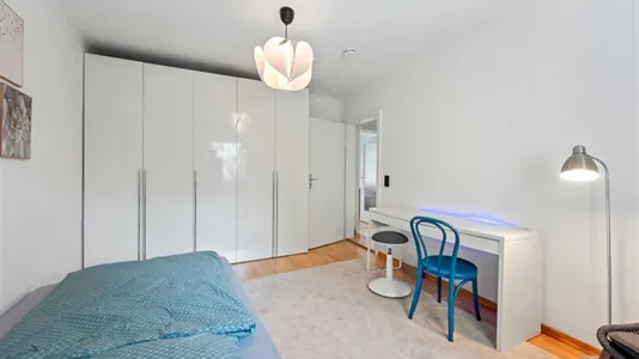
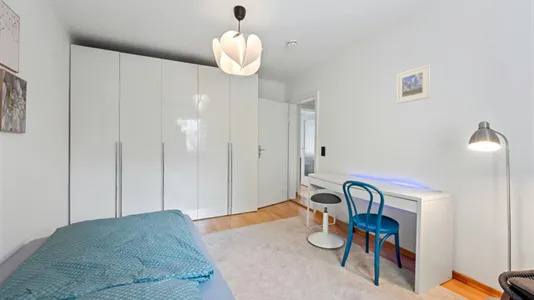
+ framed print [396,64,431,105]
